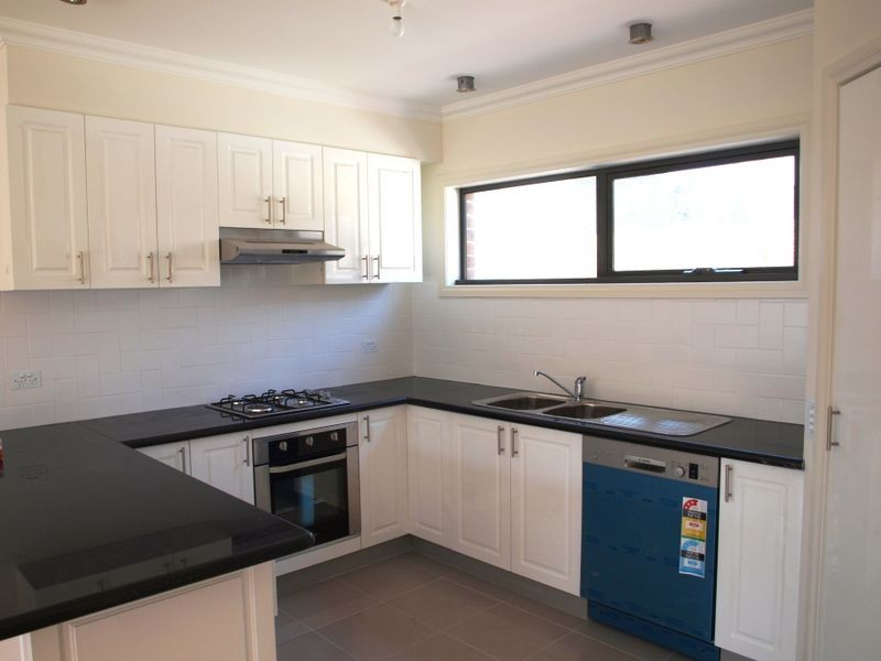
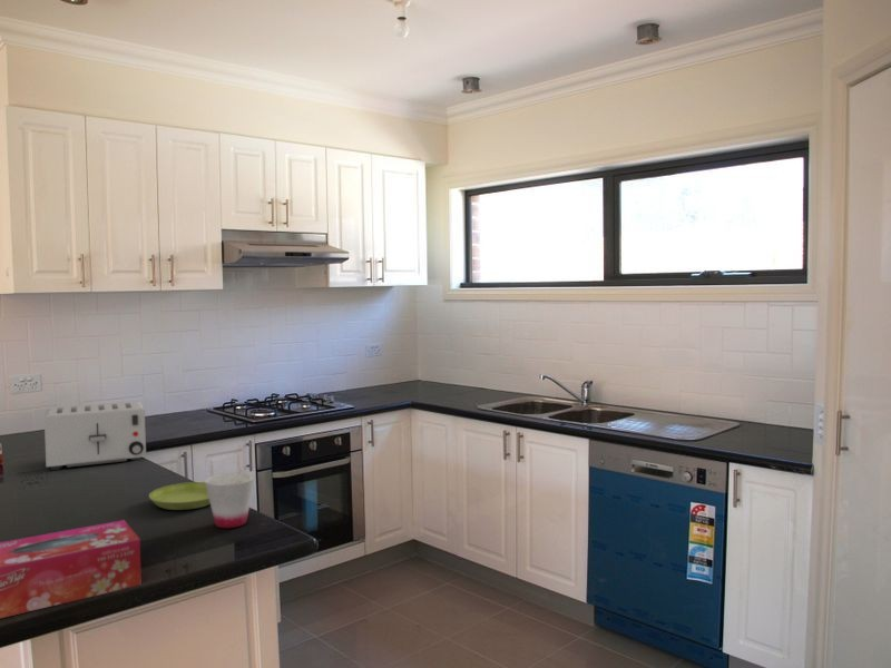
+ tissue box [0,519,143,619]
+ saucer [148,481,210,511]
+ toaster [43,401,147,471]
+ cup [204,472,255,529]
